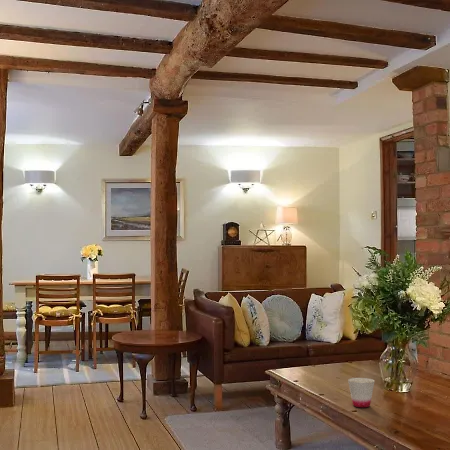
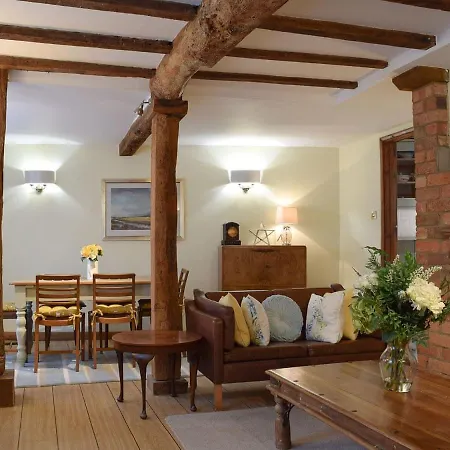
- cup [347,377,375,408]
